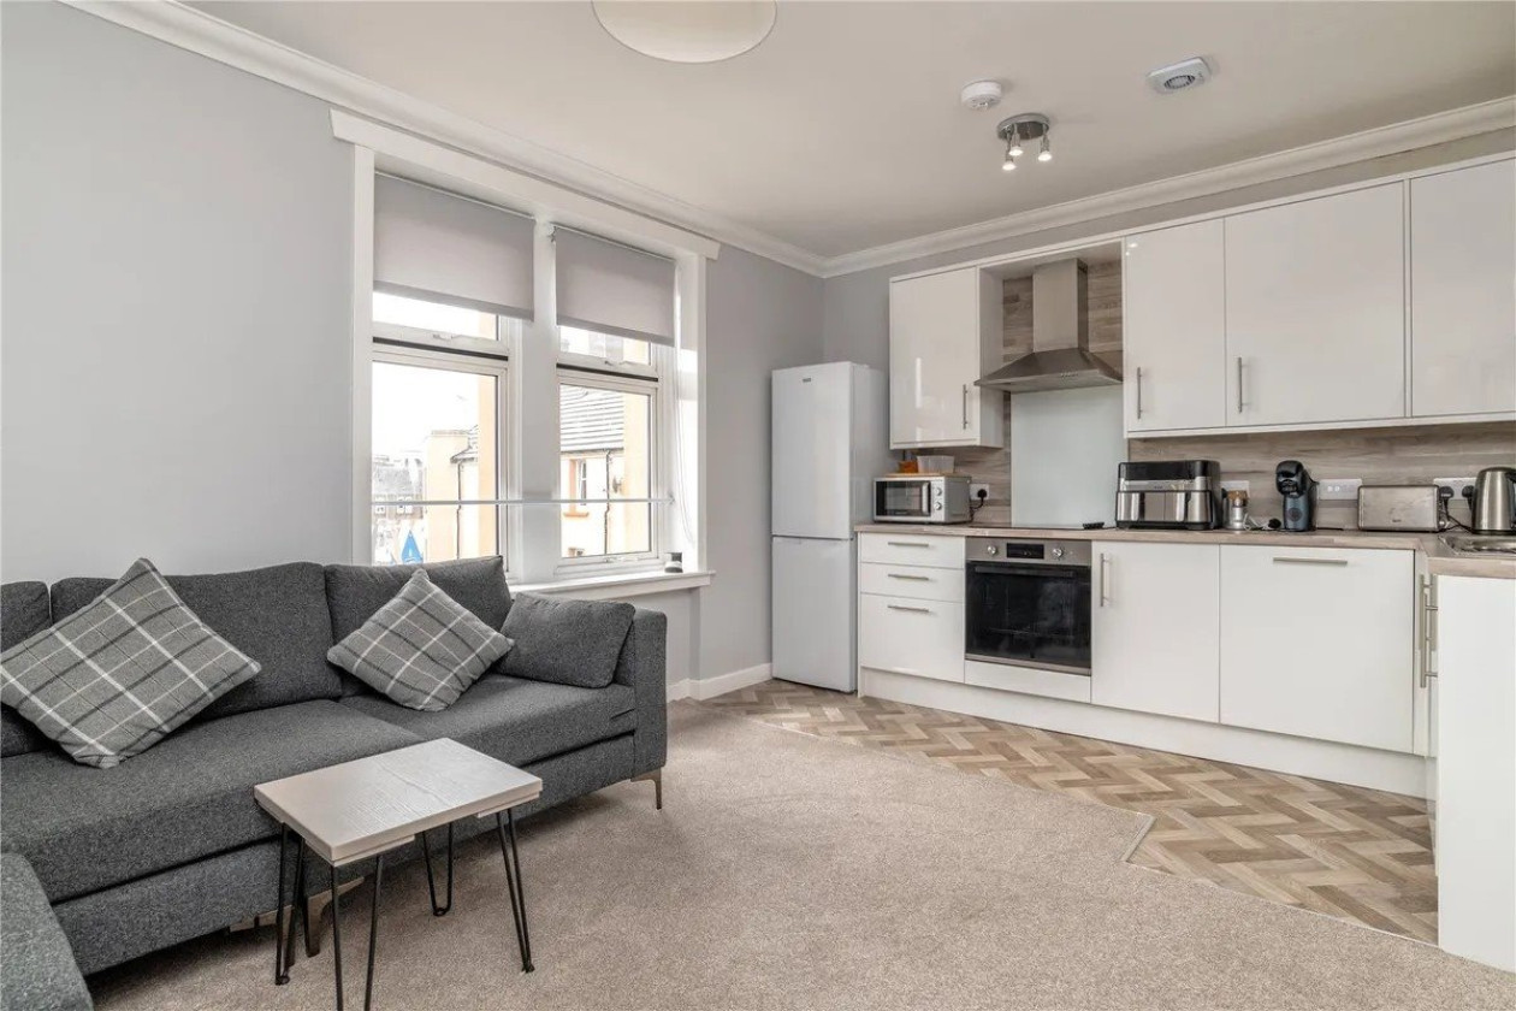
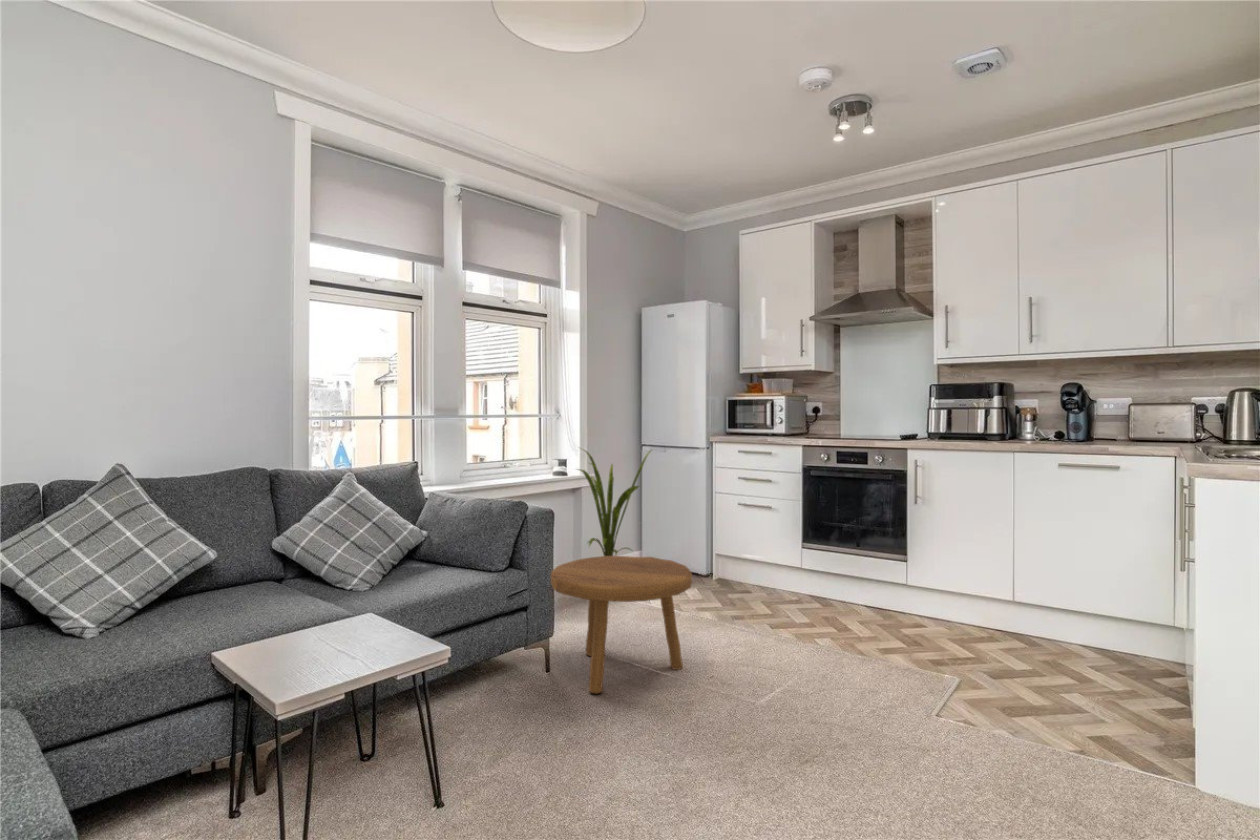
+ house plant [575,446,654,556]
+ footstool [550,555,693,694]
